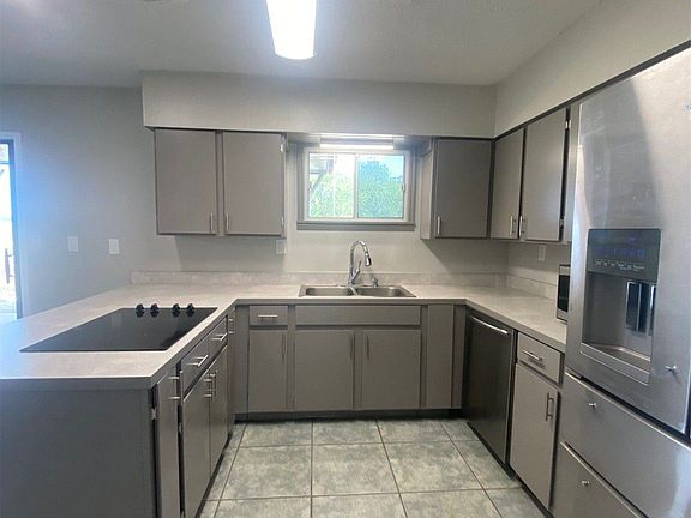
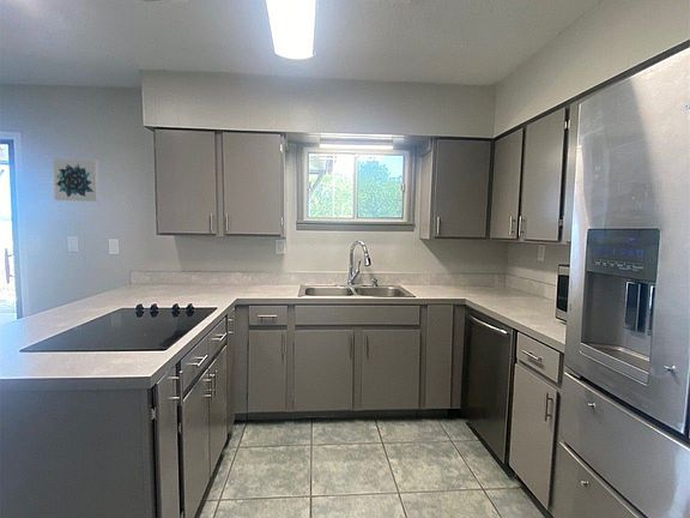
+ wall art [53,158,101,203]
